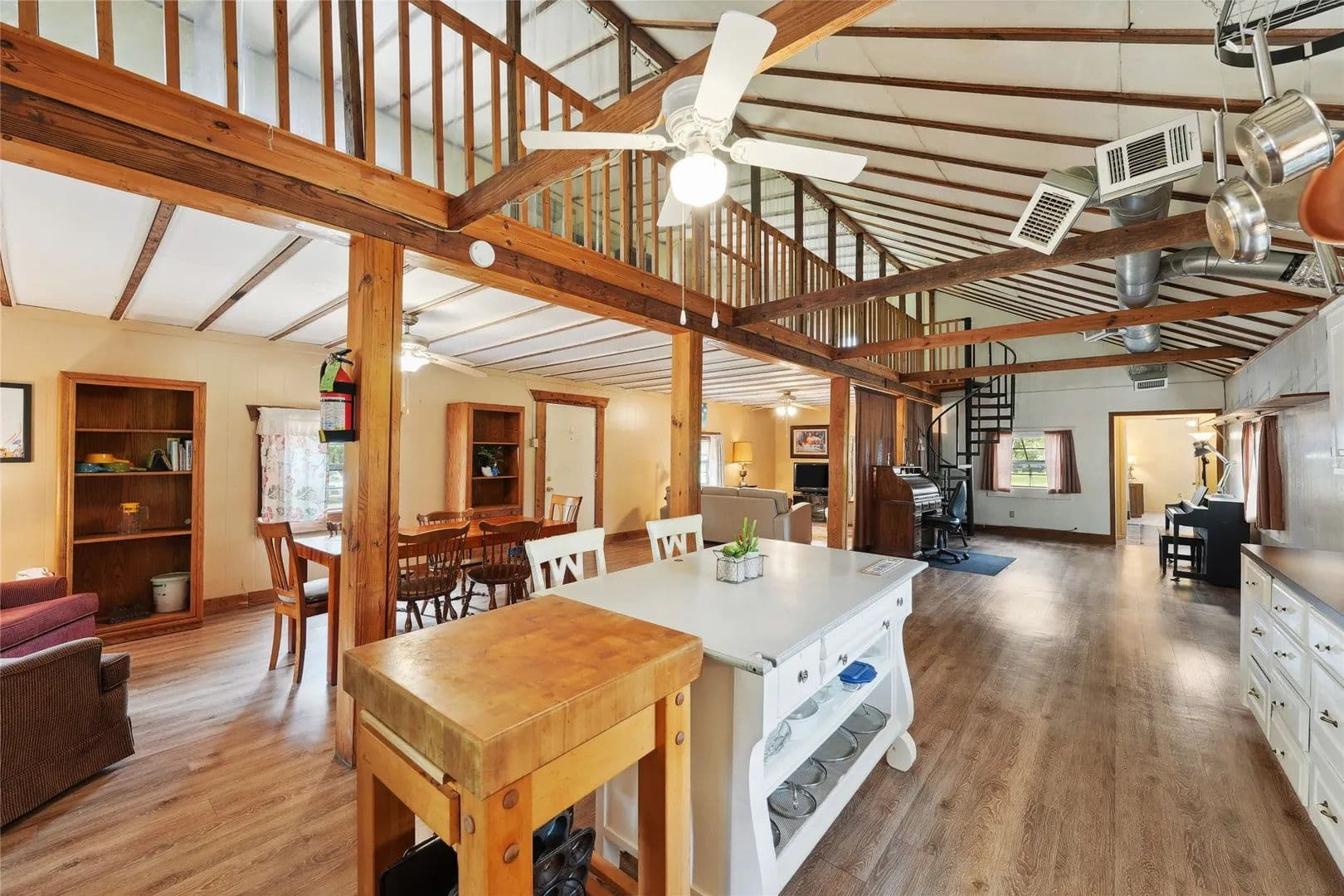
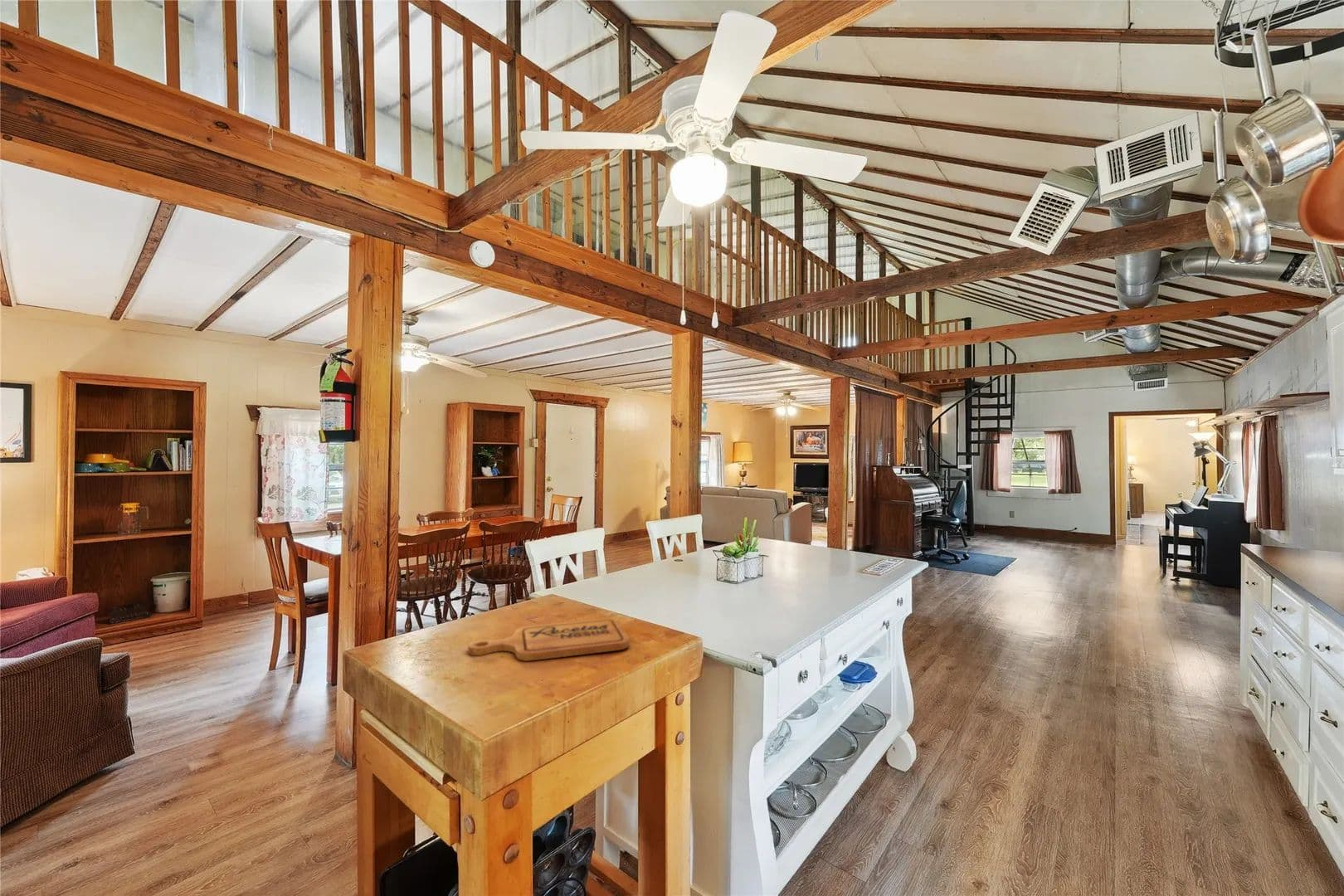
+ cutting board [467,617,631,662]
